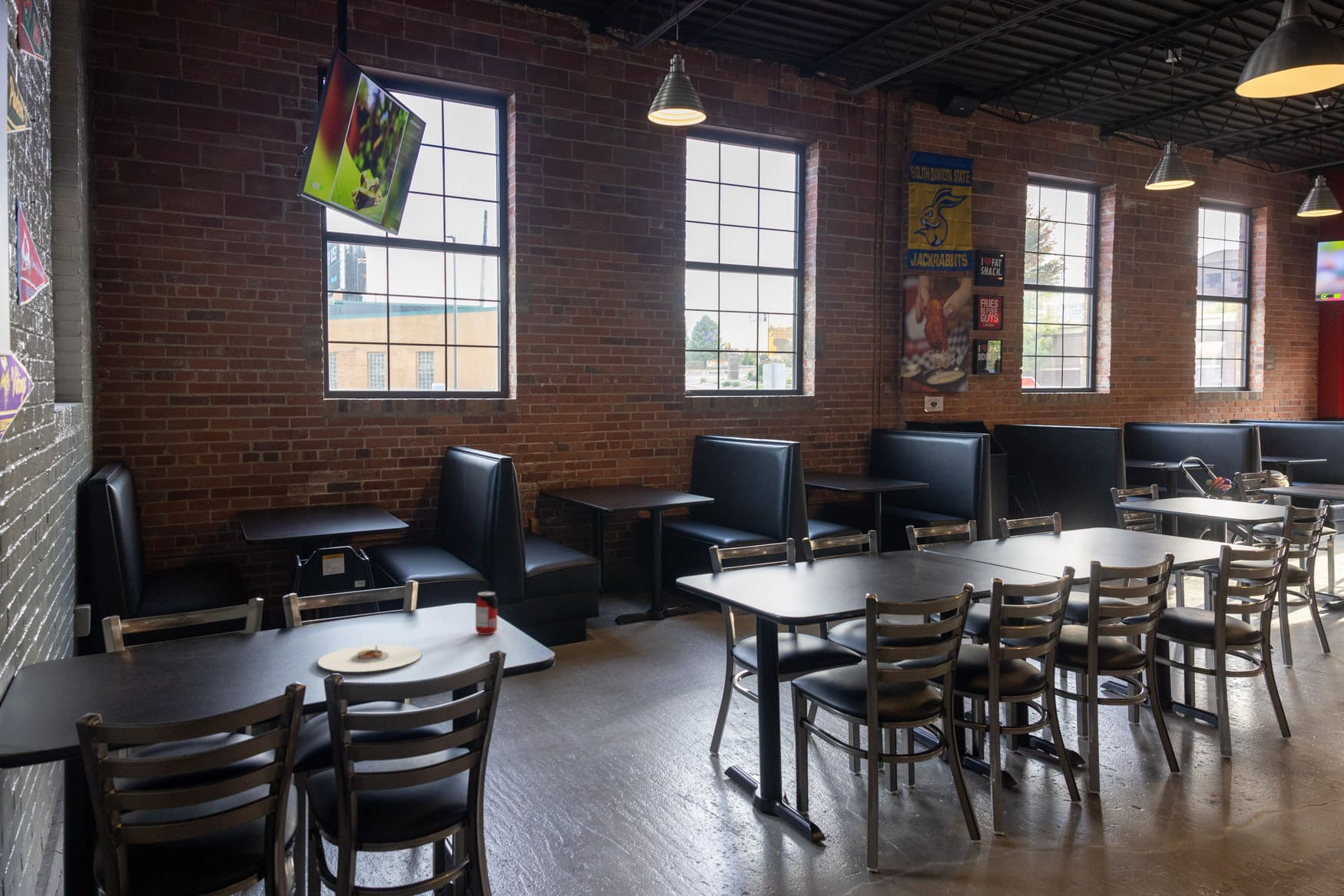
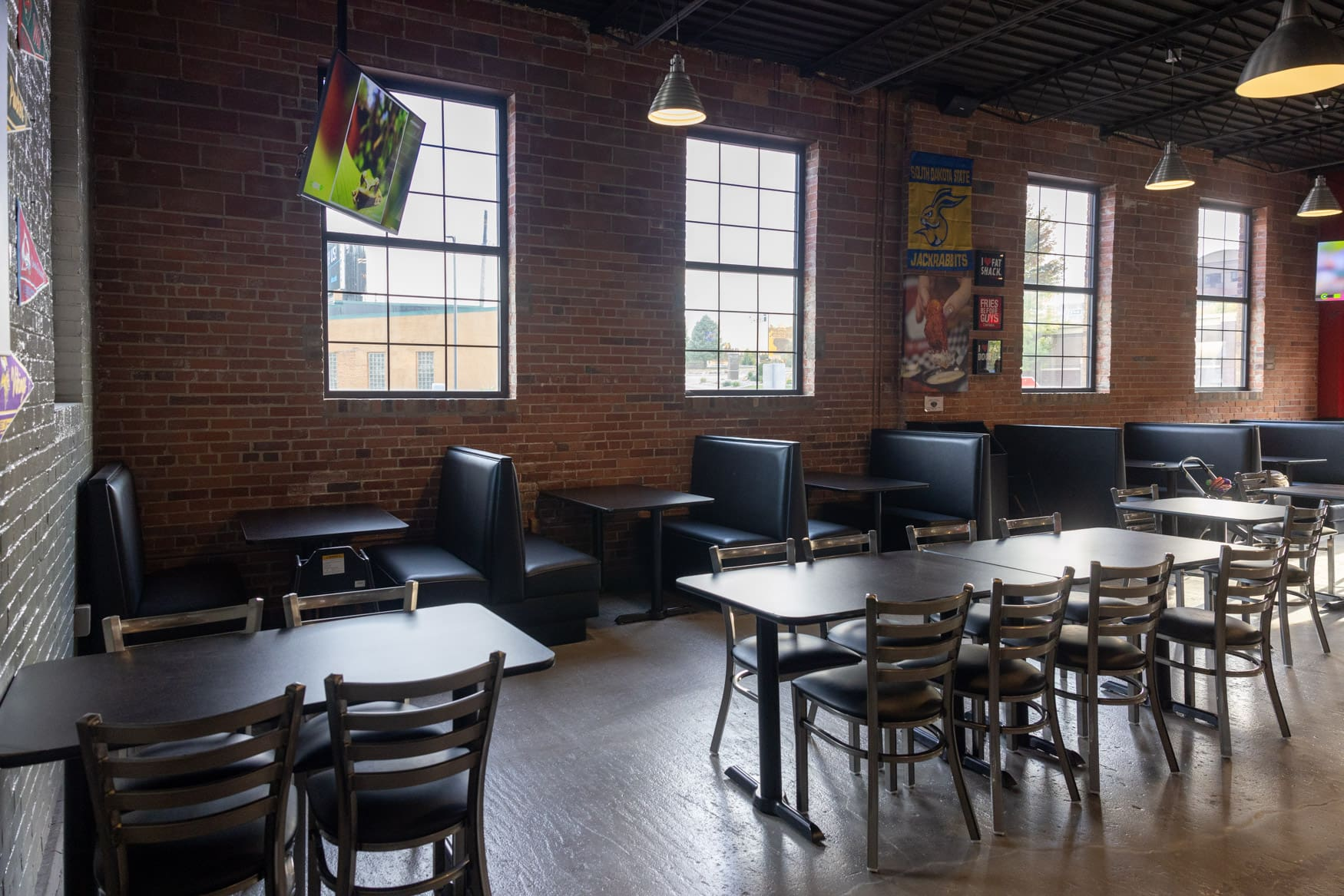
- plate [316,644,422,673]
- beverage can [475,590,498,636]
